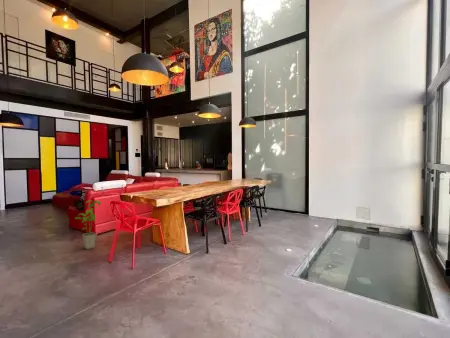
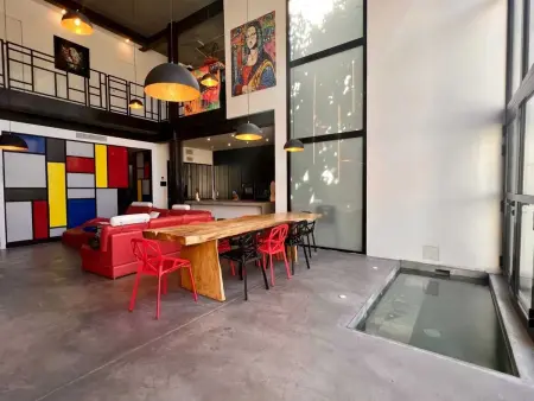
- house plant [74,199,102,250]
